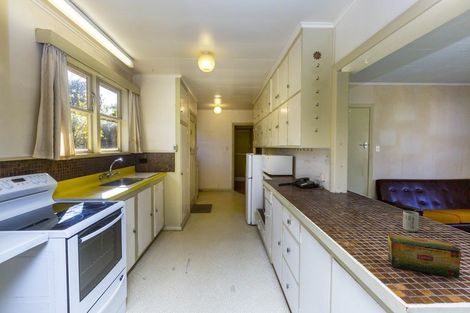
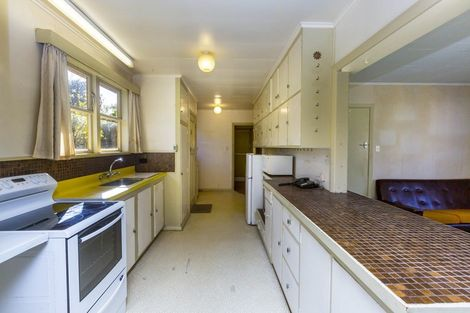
- tea box [387,233,462,279]
- cup [402,210,420,233]
